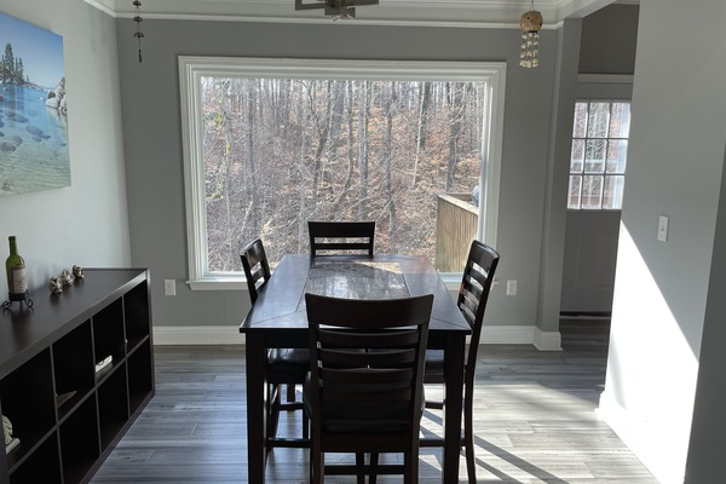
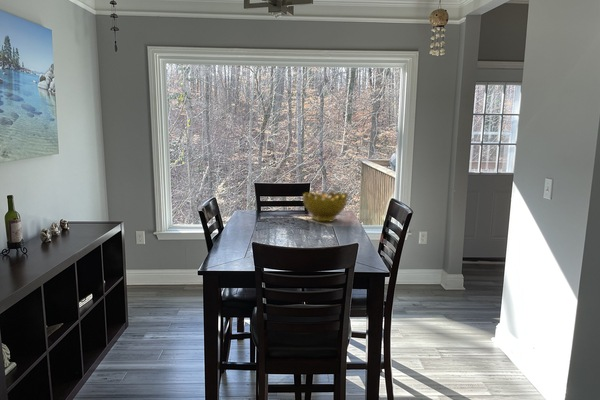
+ decorative bowl [302,190,349,223]
